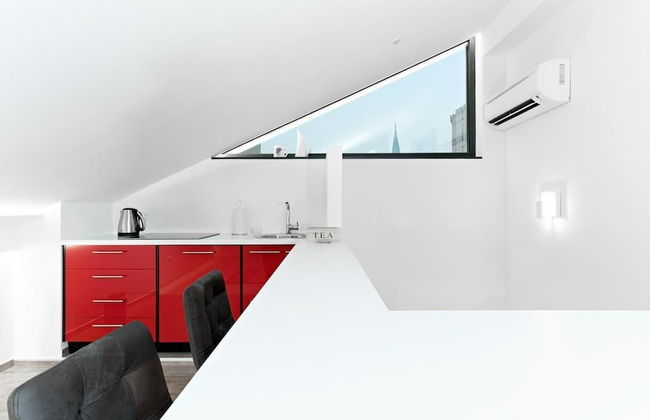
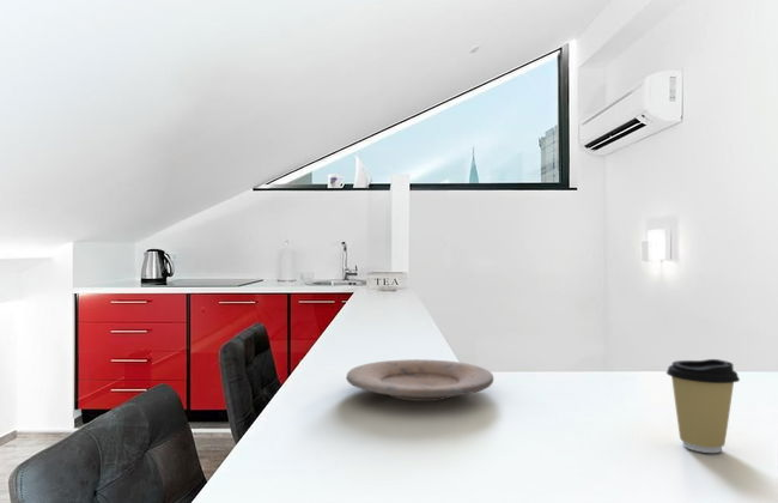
+ coffee cup [665,358,741,454]
+ plate [345,358,494,402]
